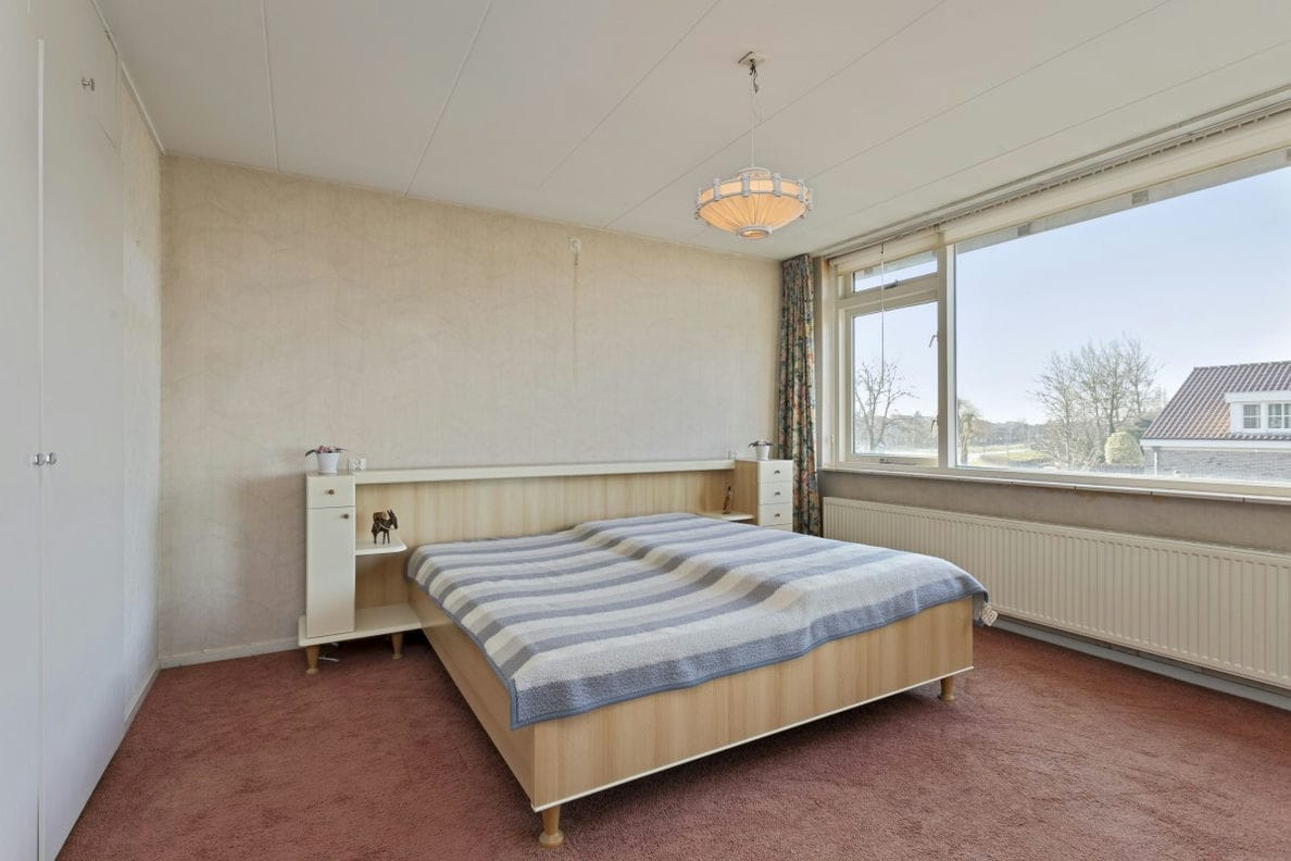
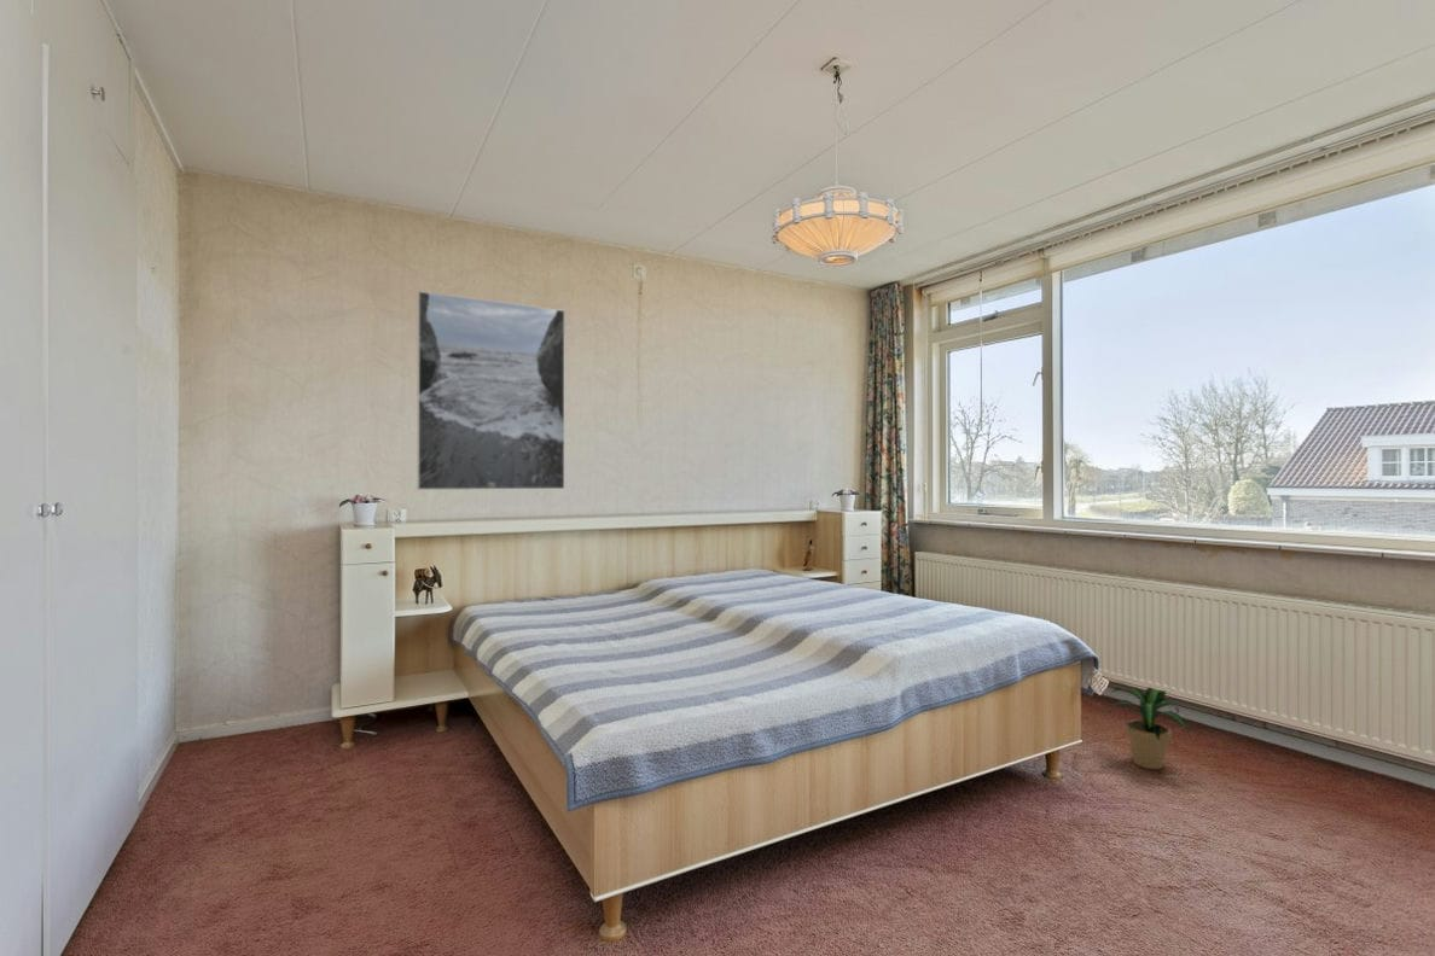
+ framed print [416,290,567,491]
+ potted plant [1103,686,1191,770]
